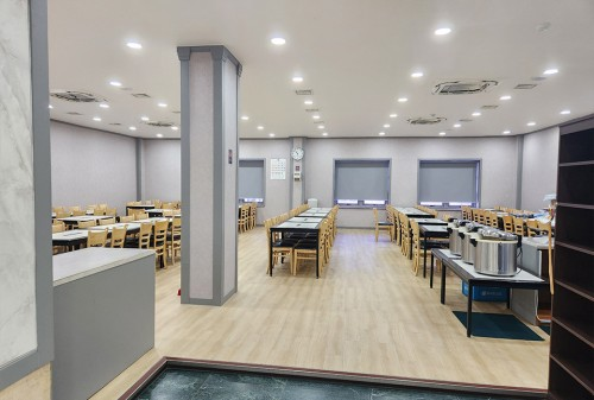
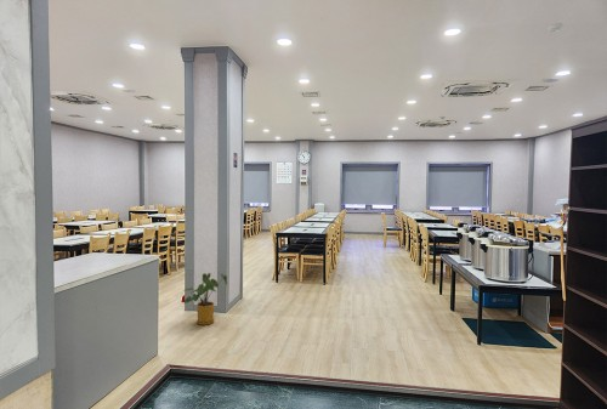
+ house plant [182,272,228,326]
